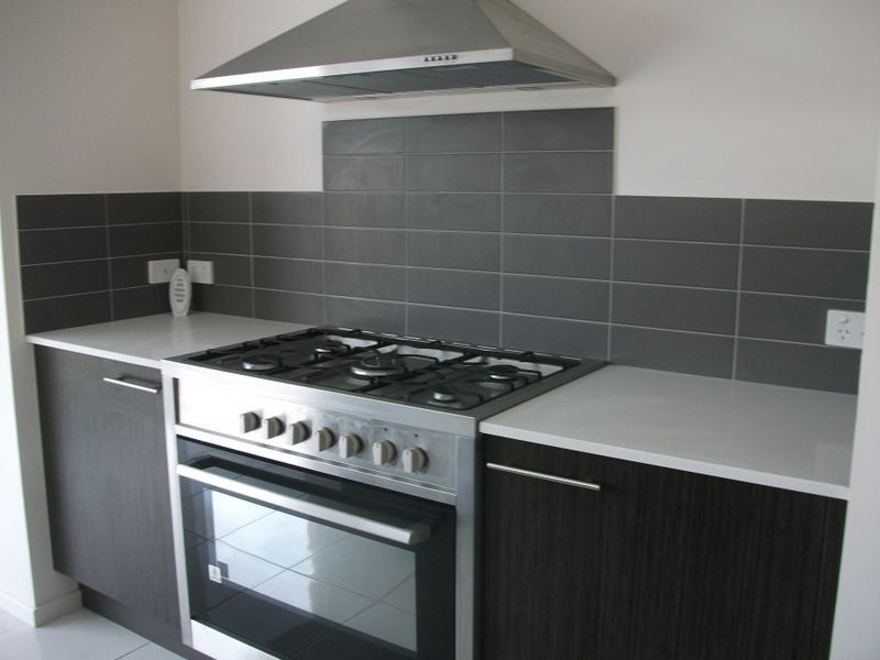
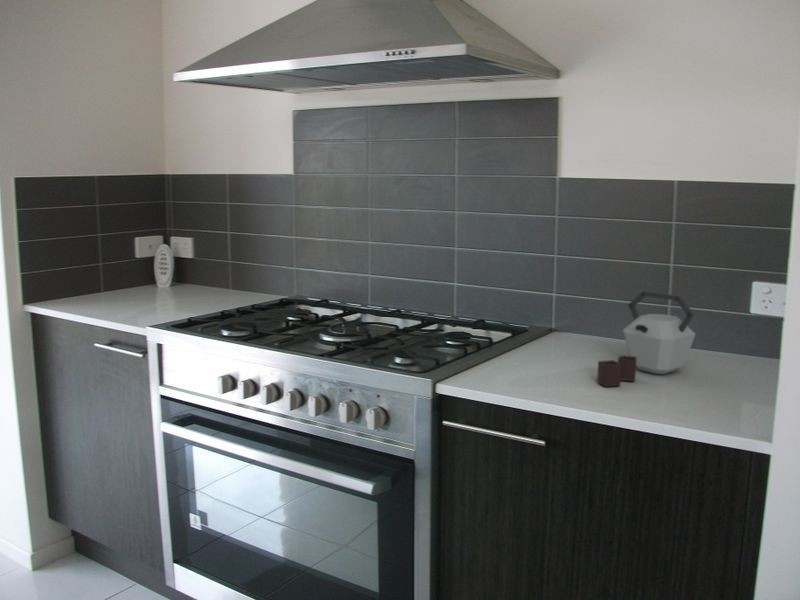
+ kettle [596,290,697,388]
